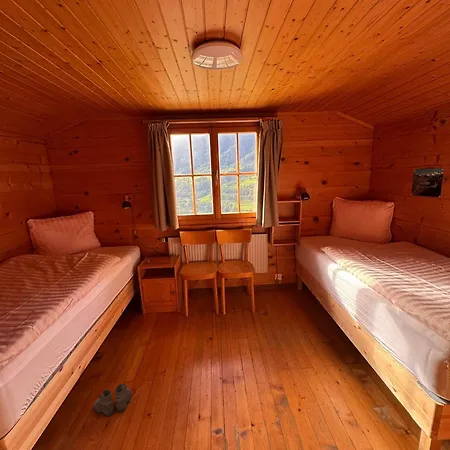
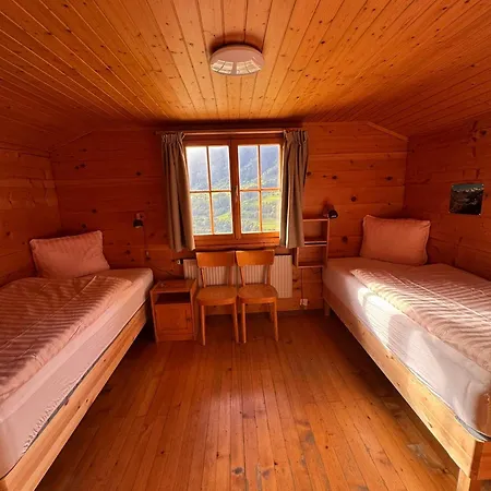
- boots [93,383,133,417]
